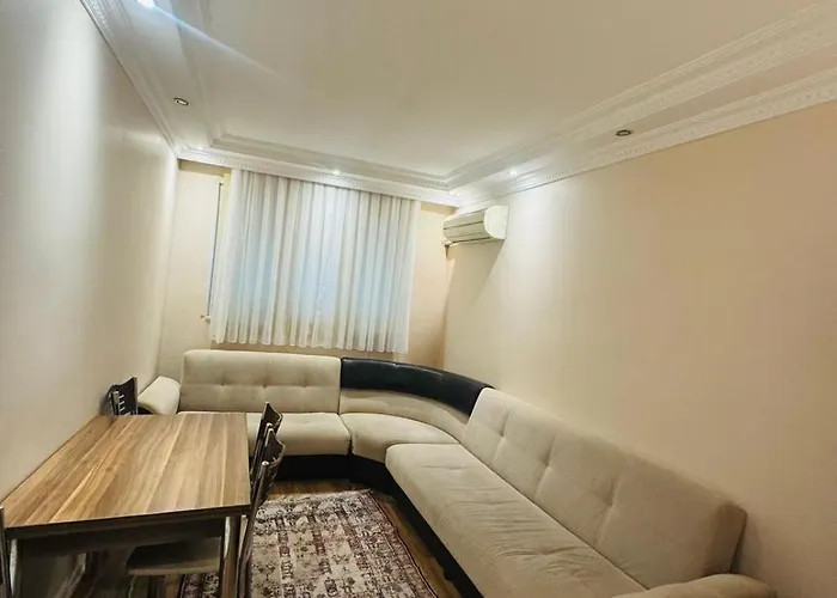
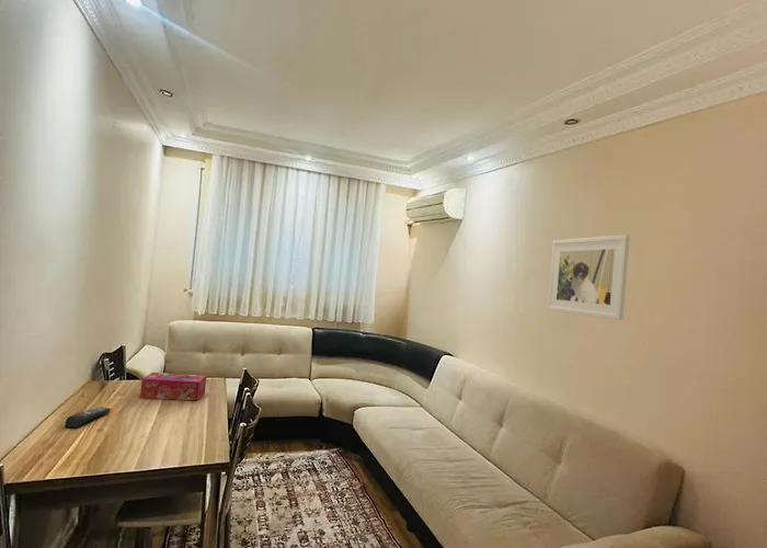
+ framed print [546,233,631,321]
+ tissue box [139,372,207,401]
+ remote control [64,407,112,429]
